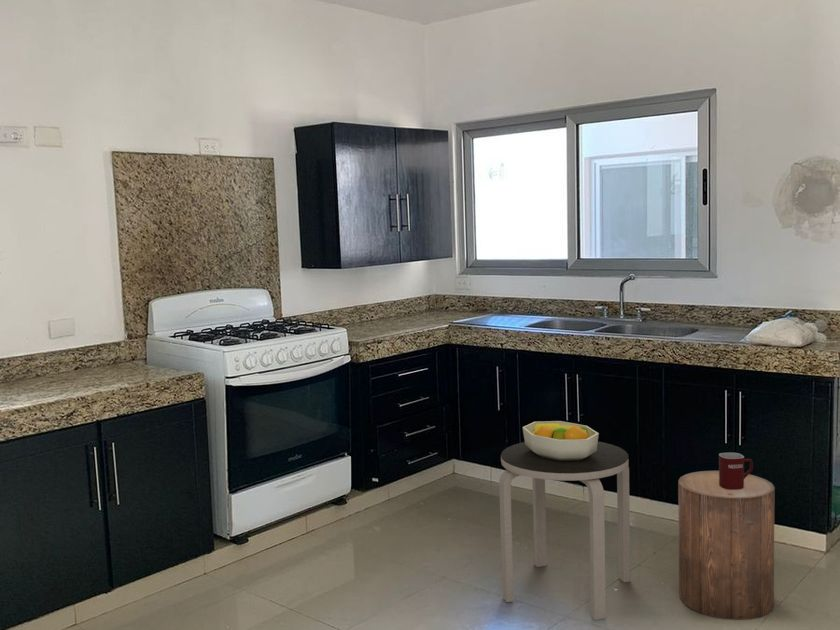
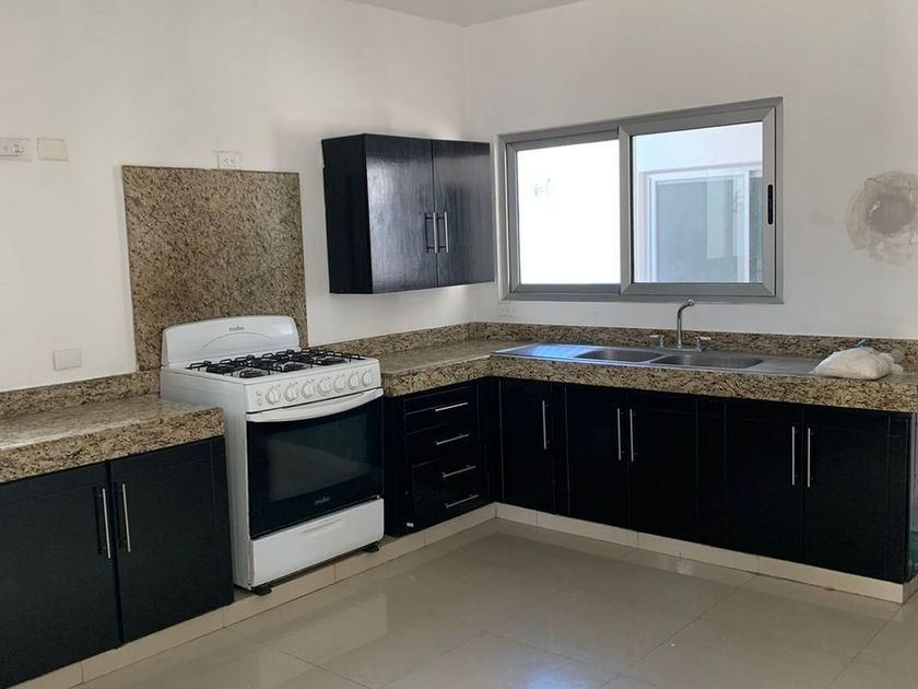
- side table [498,441,631,621]
- mug [718,452,754,490]
- stool [677,470,776,621]
- fruit bowl [522,420,600,461]
